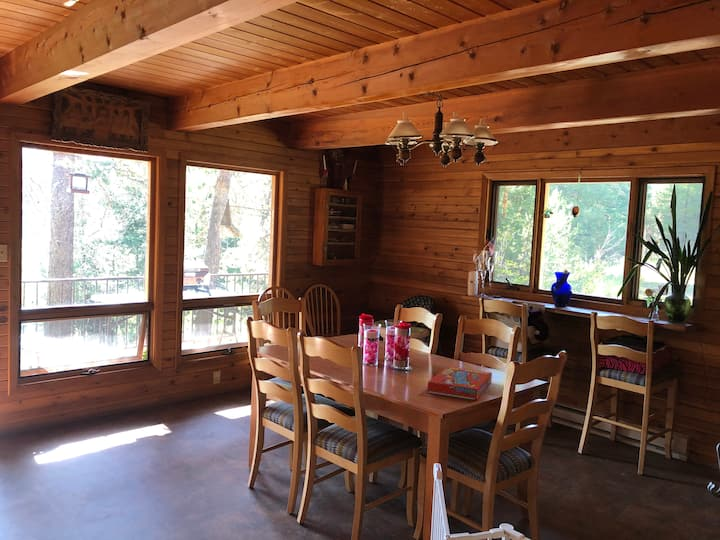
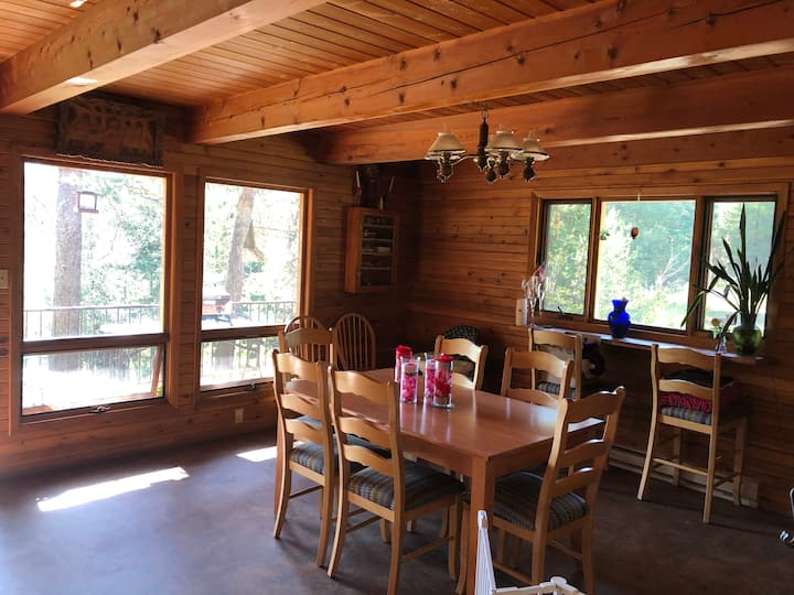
- snack box [426,366,493,401]
